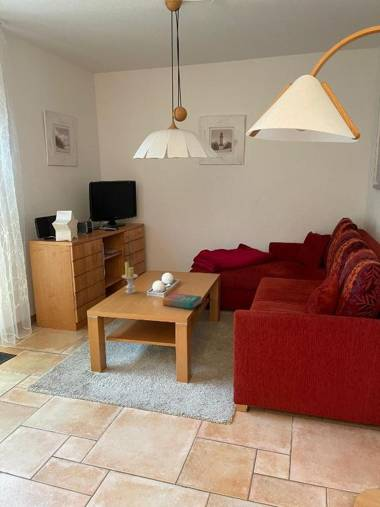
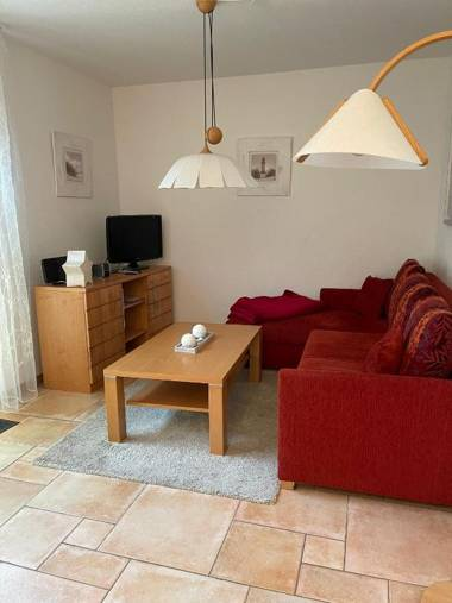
- book [162,292,203,310]
- candle [121,261,139,295]
